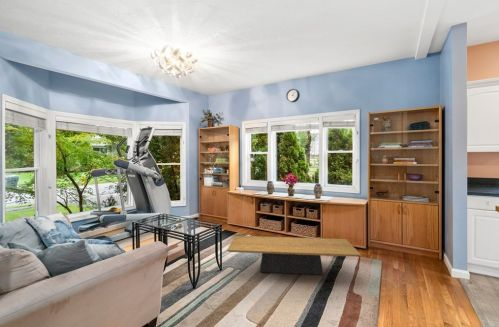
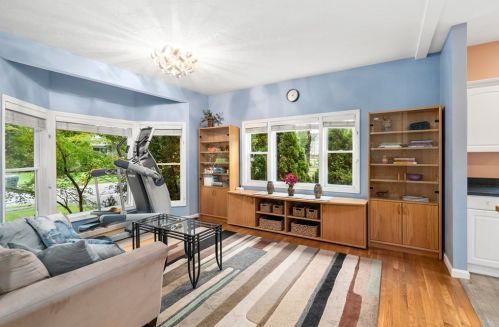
- coffee table [226,235,362,276]
